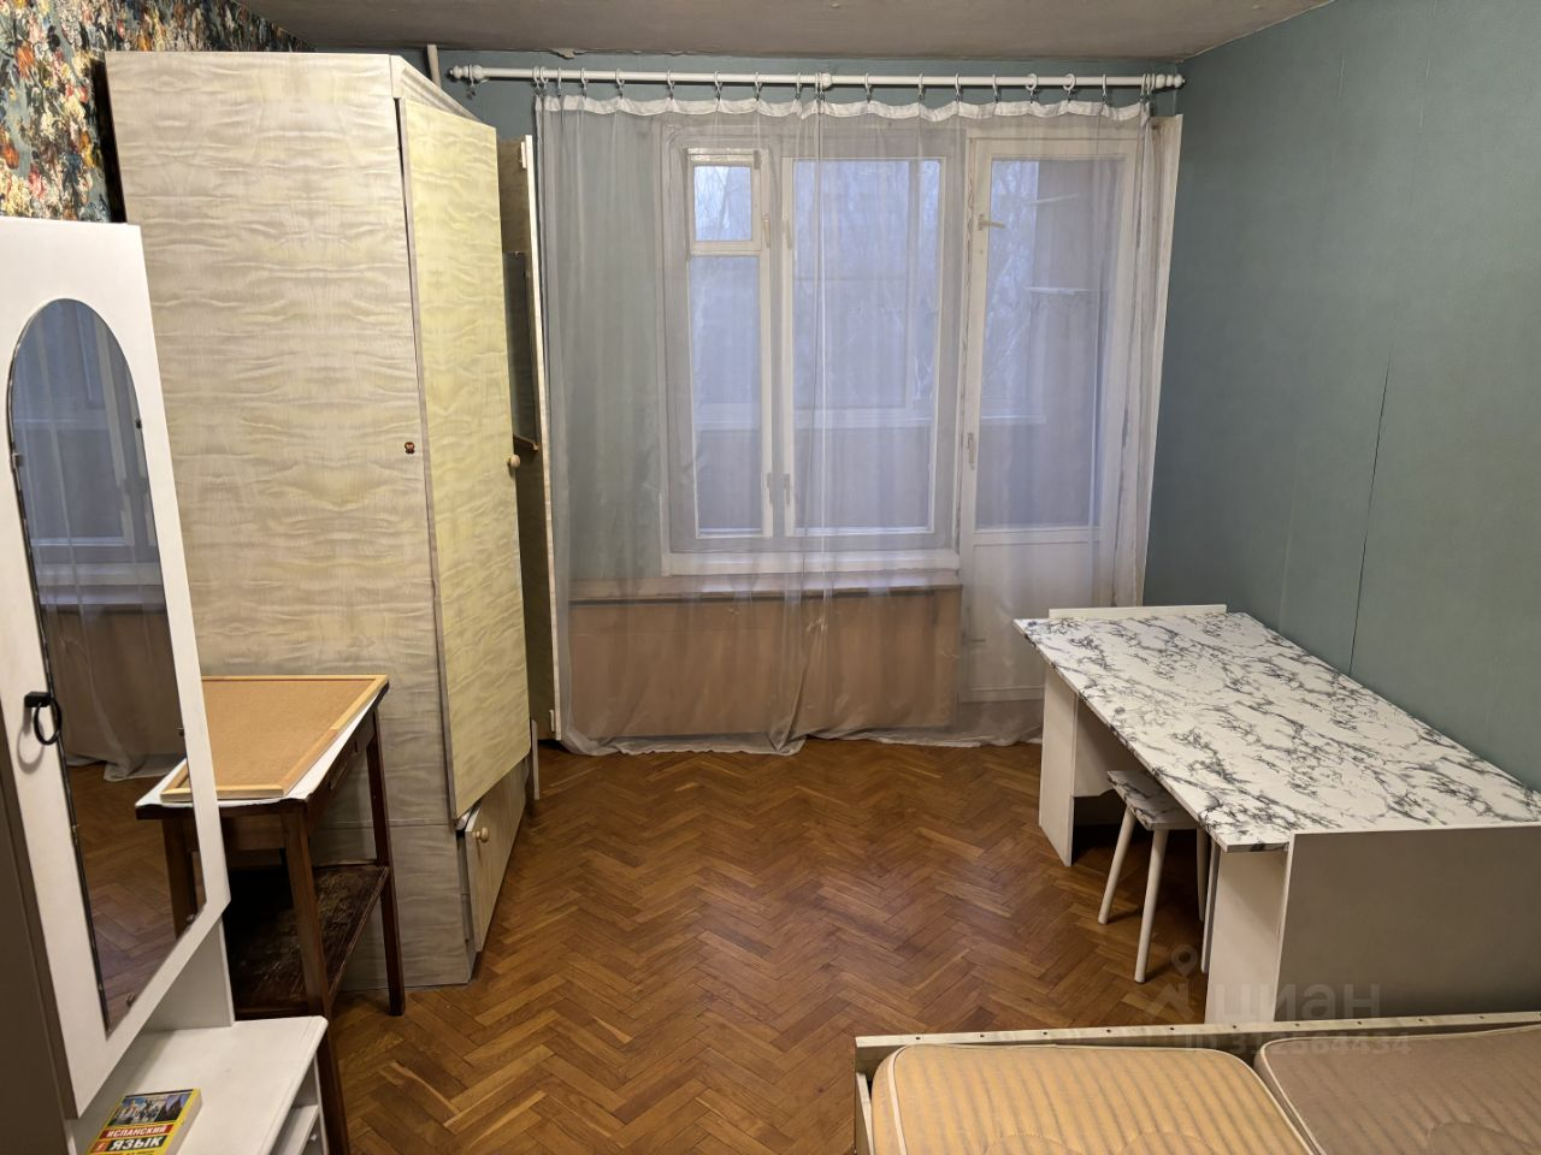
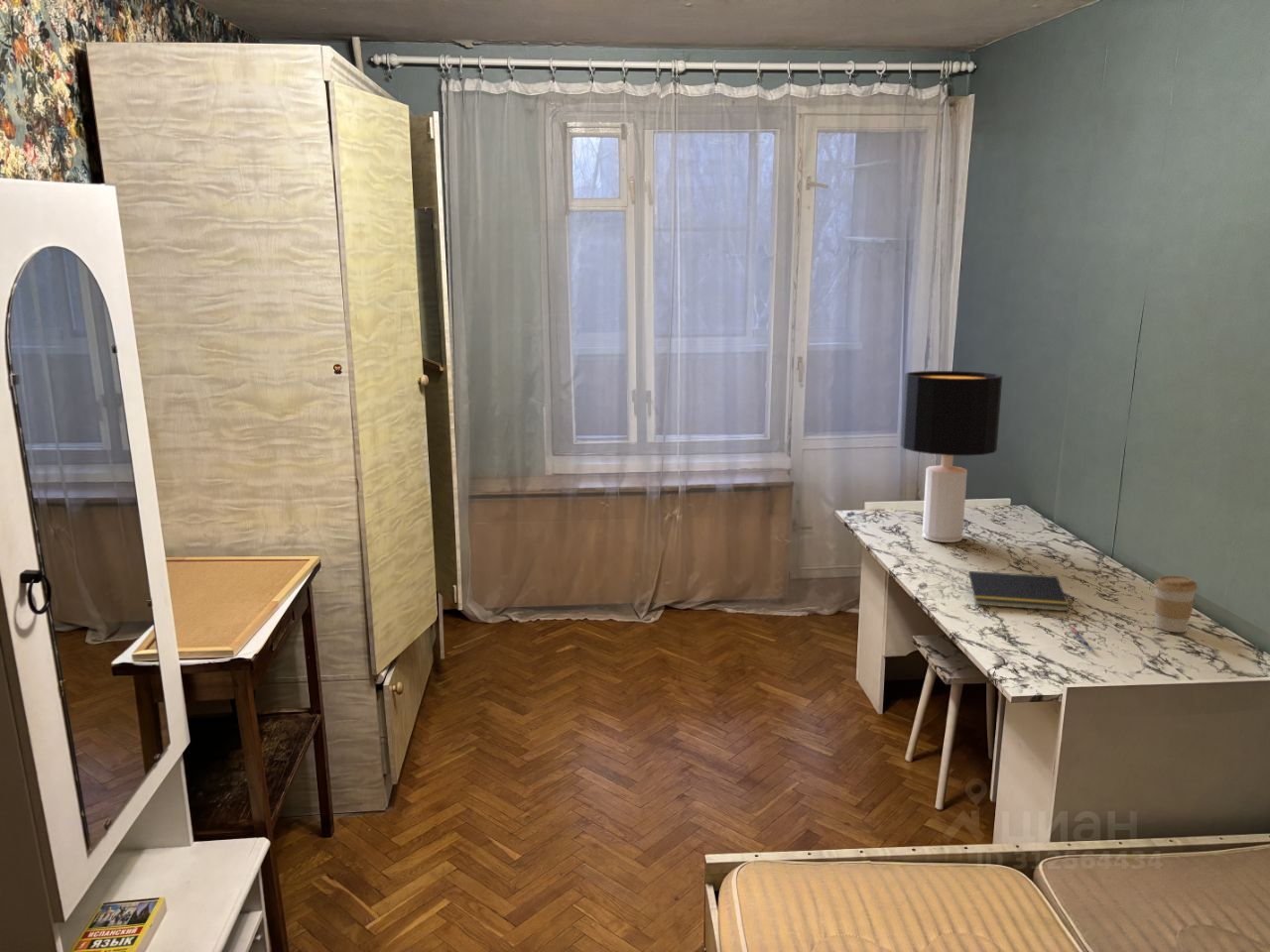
+ notepad [965,570,1071,612]
+ pen [1070,626,1095,654]
+ desk lamp [900,370,1003,543]
+ coffee cup [1153,575,1199,633]
